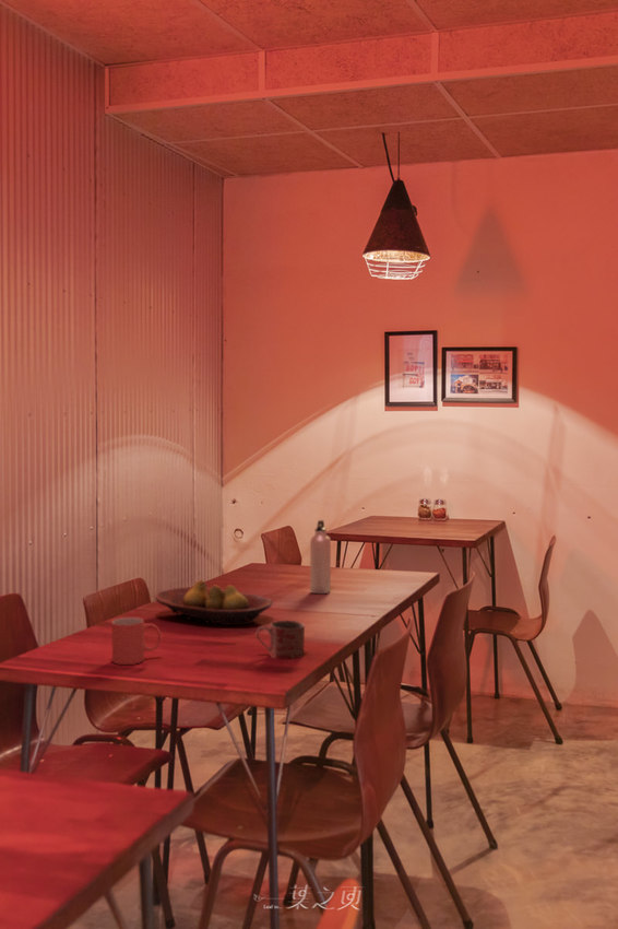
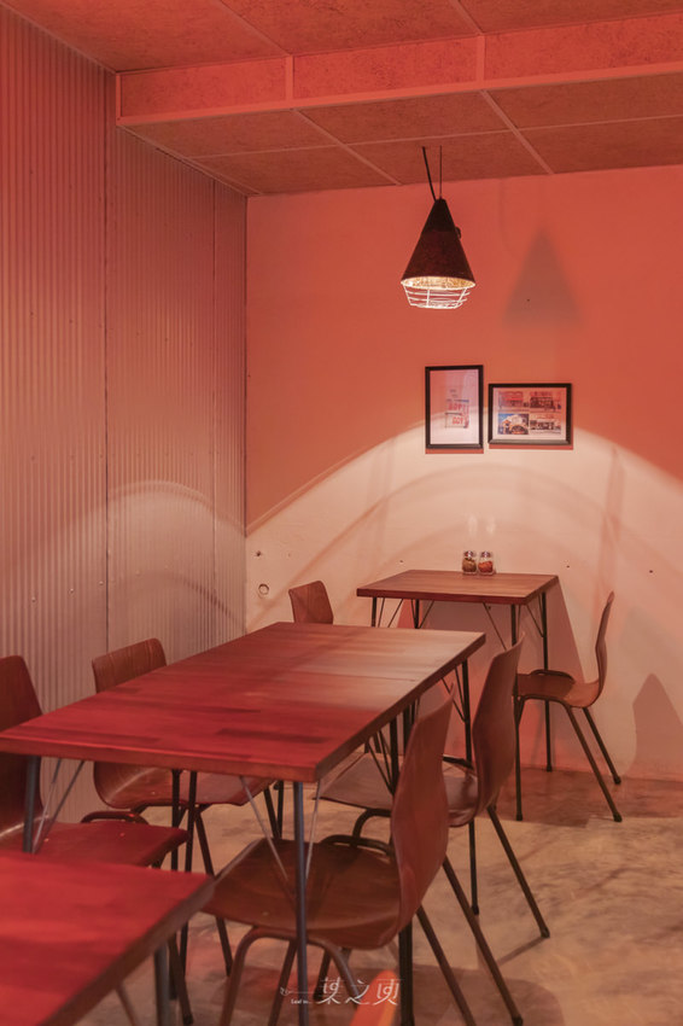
- mug [255,620,306,660]
- fruit bowl [154,579,273,626]
- water bottle [309,519,332,595]
- mug [110,616,163,666]
